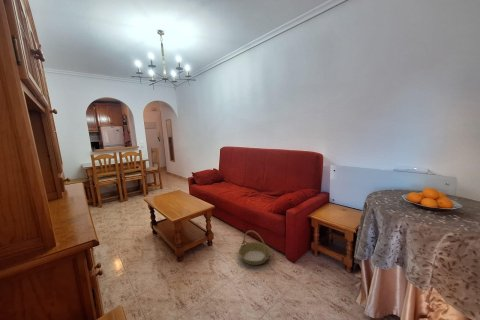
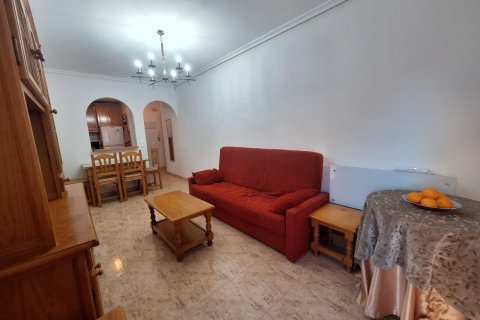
- basket [238,229,272,266]
